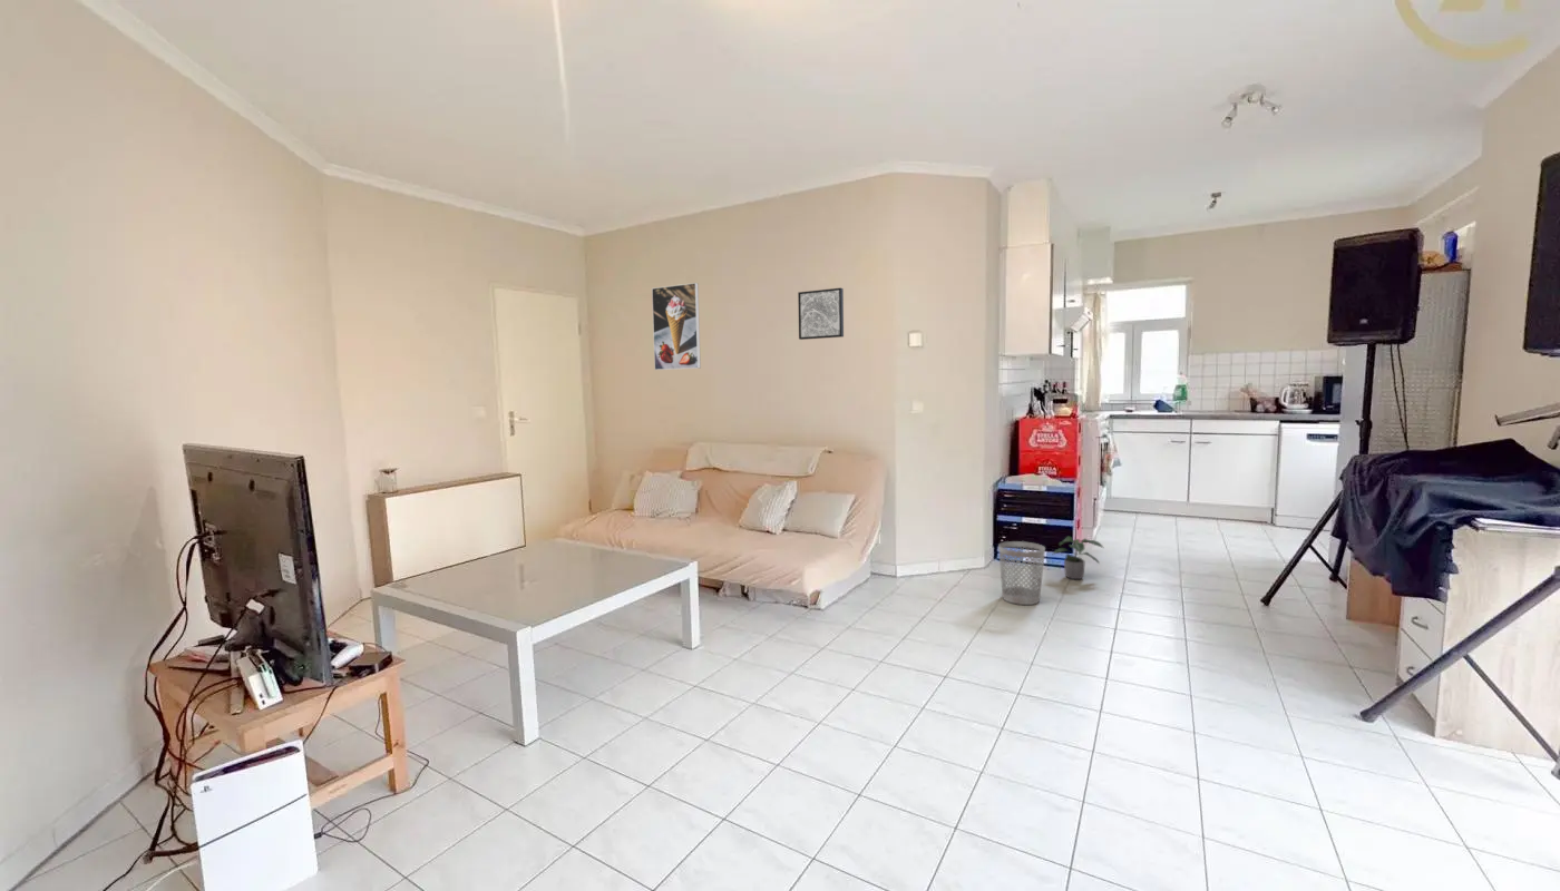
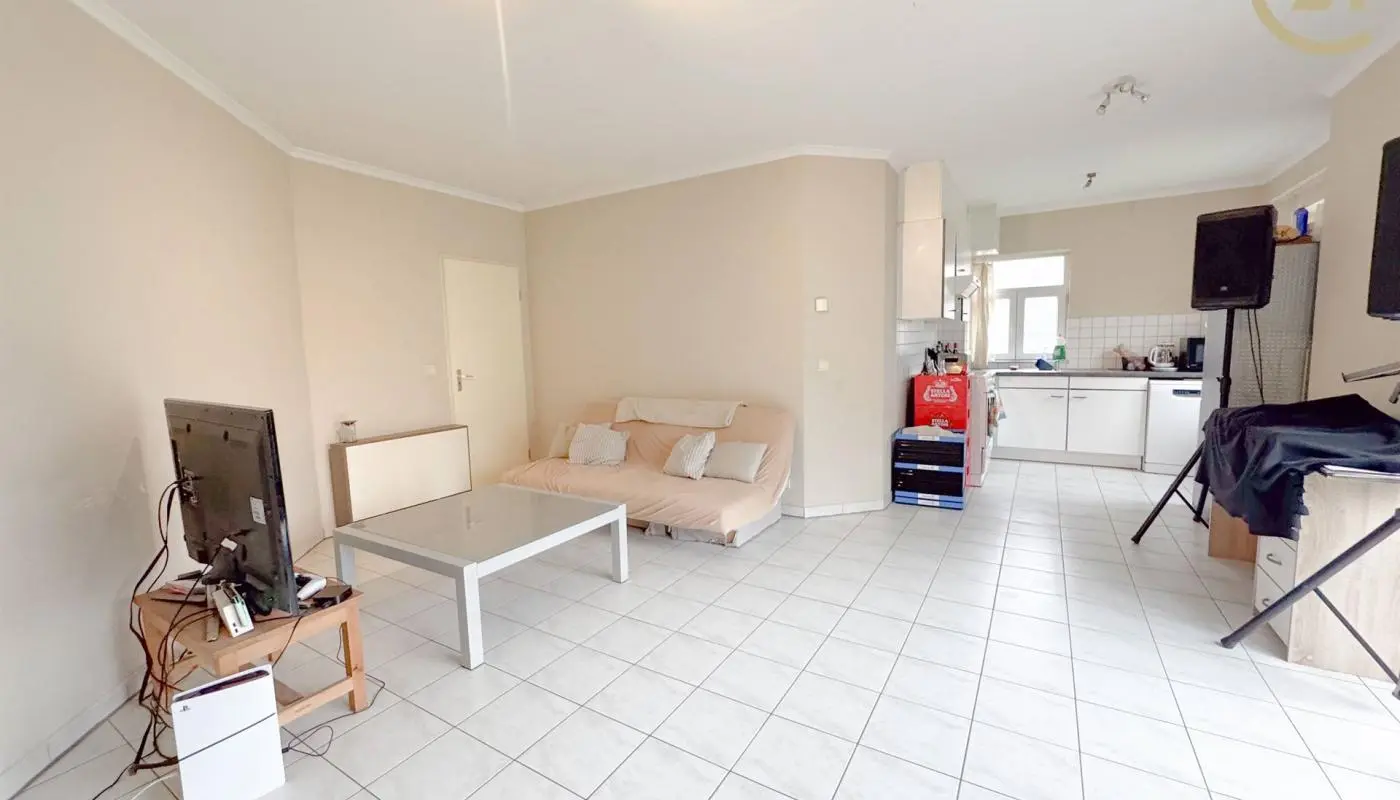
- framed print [651,282,702,371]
- potted plant [1052,535,1105,580]
- wastebasket [997,540,1046,606]
- wall art [797,287,845,341]
